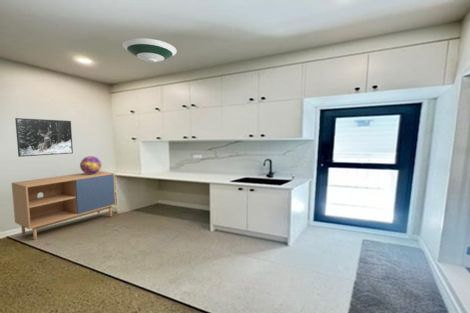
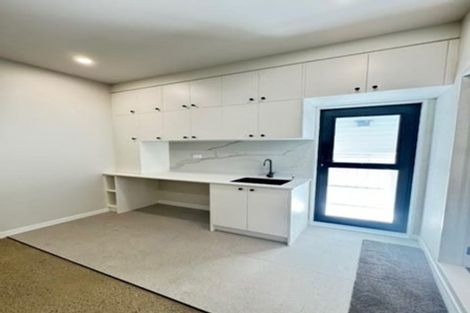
- decorative globe [79,155,102,174]
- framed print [14,117,74,158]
- storage cabinet [11,170,117,241]
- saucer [121,37,178,64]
